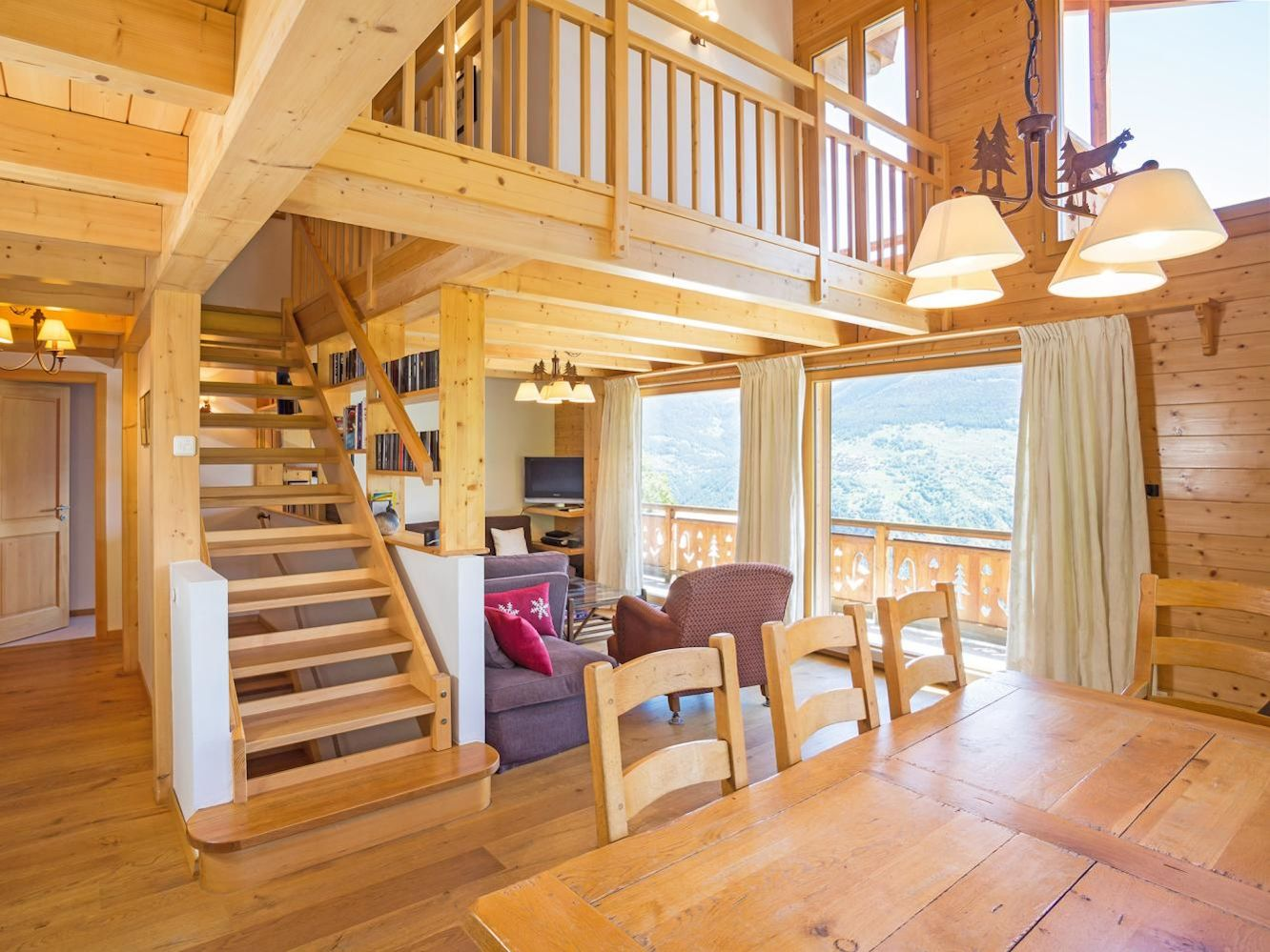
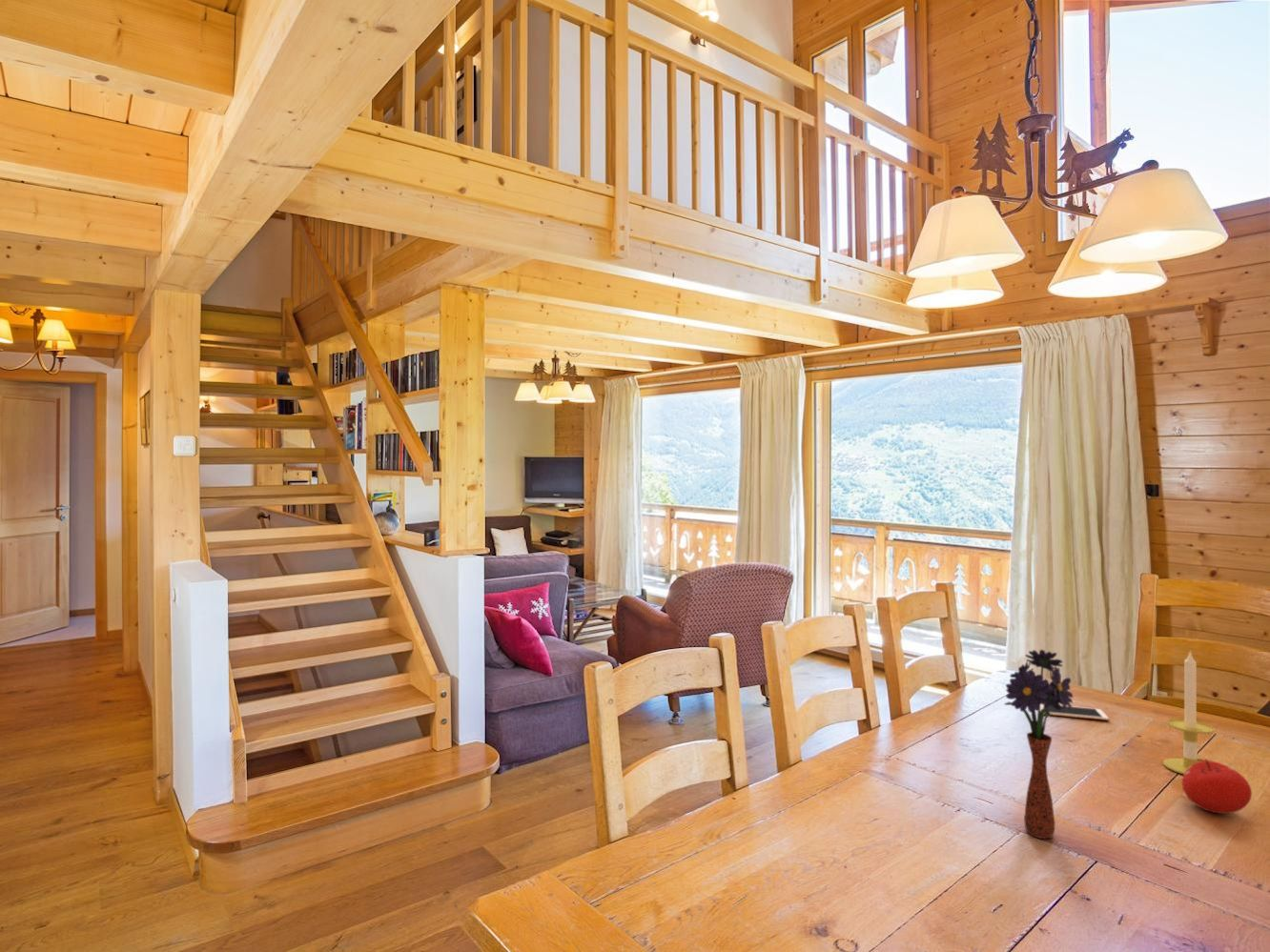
+ candle [1162,649,1216,775]
+ fruit [1181,759,1253,815]
+ cell phone [1040,704,1110,721]
+ flower arrangement [1003,649,1074,840]
